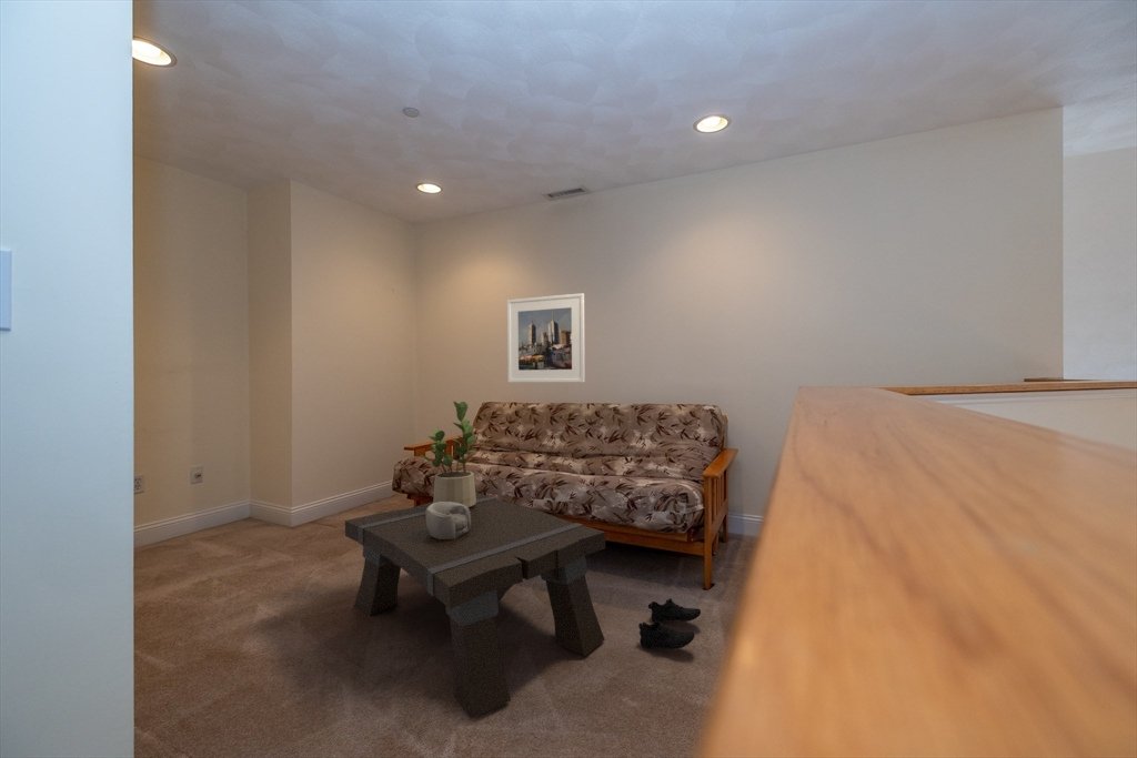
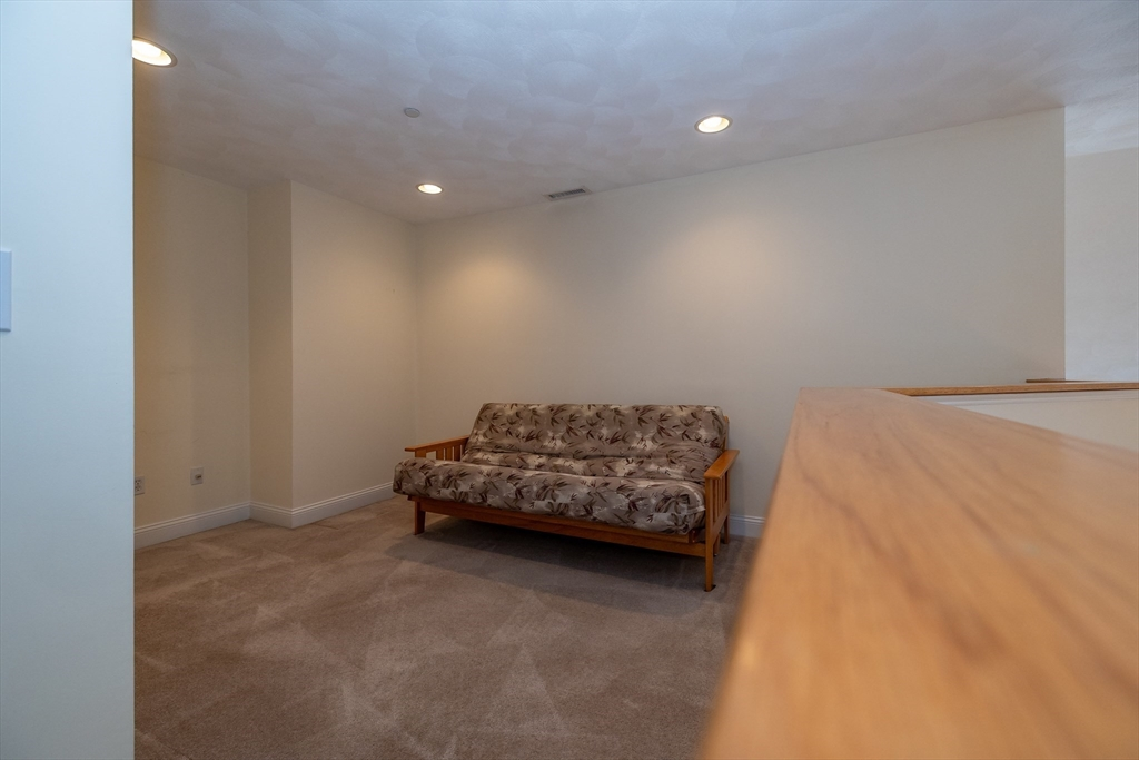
- shoe [637,597,702,650]
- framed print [506,292,586,384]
- coffee table [344,492,606,720]
- decorative bowl [425,502,471,539]
- potted plant [419,401,477,507]
